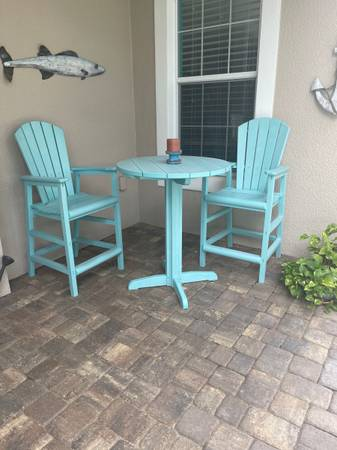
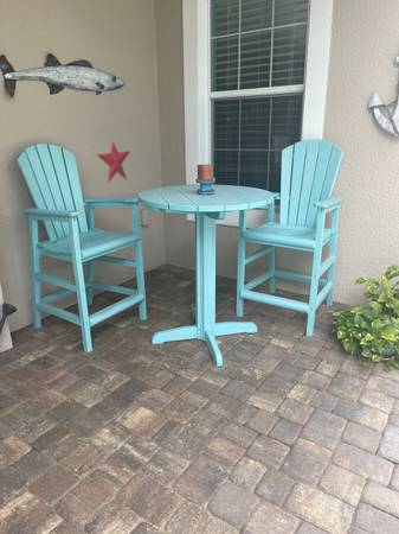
+ decorative star [95,139,131,185]
